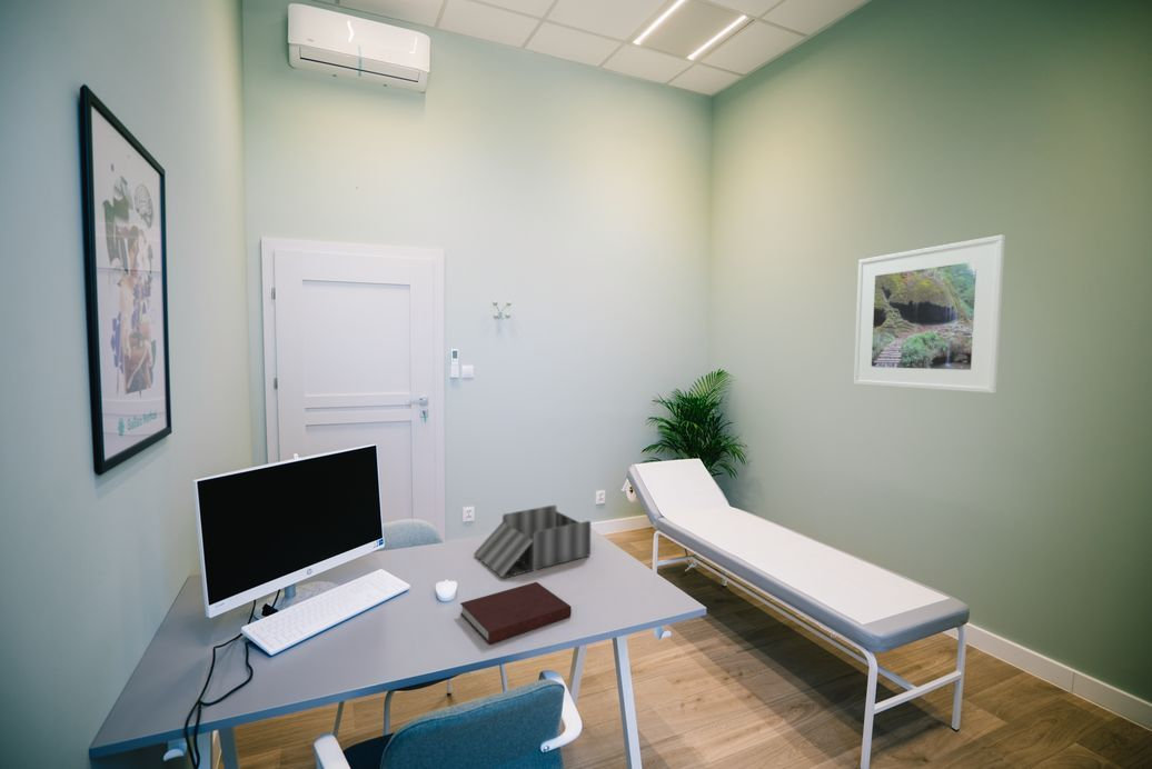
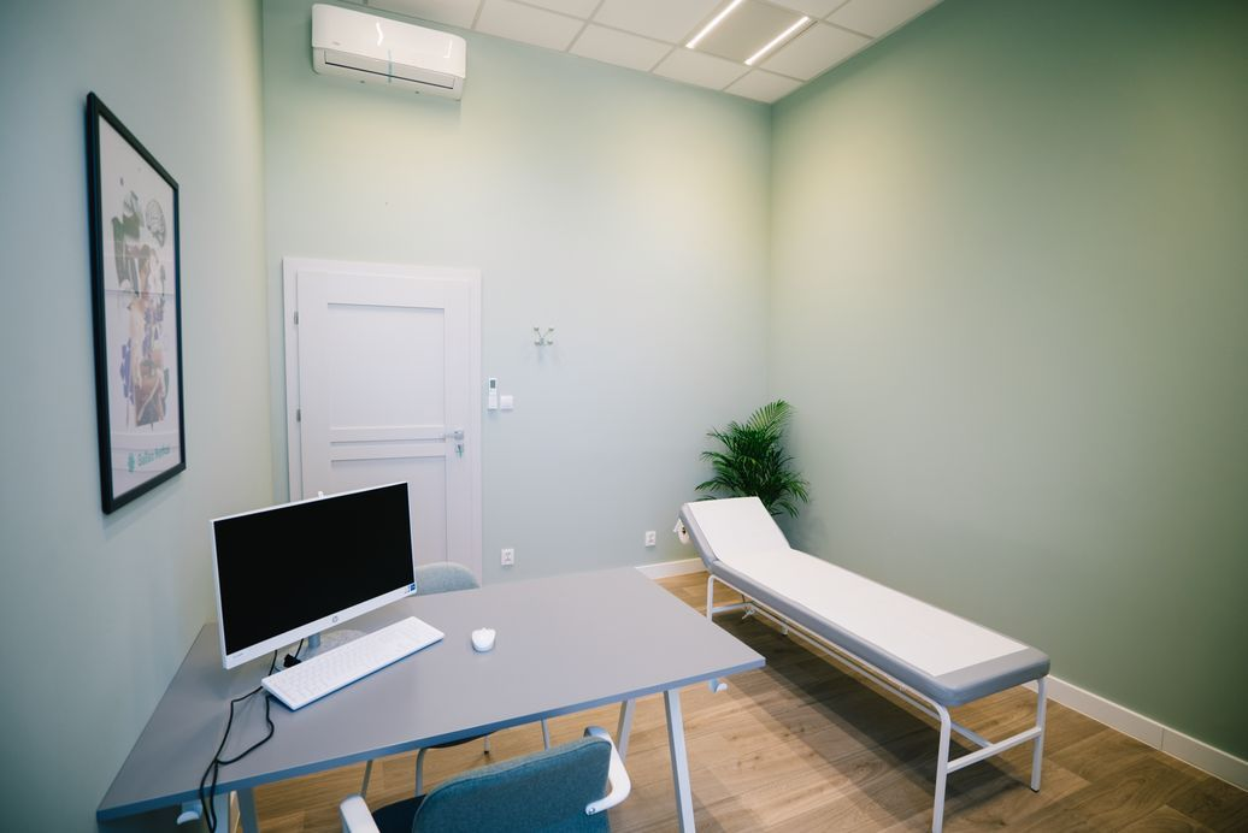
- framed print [853,233,1006,395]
- notebook [459,581,573,646]
- desk organizer [473,503,592,579]
